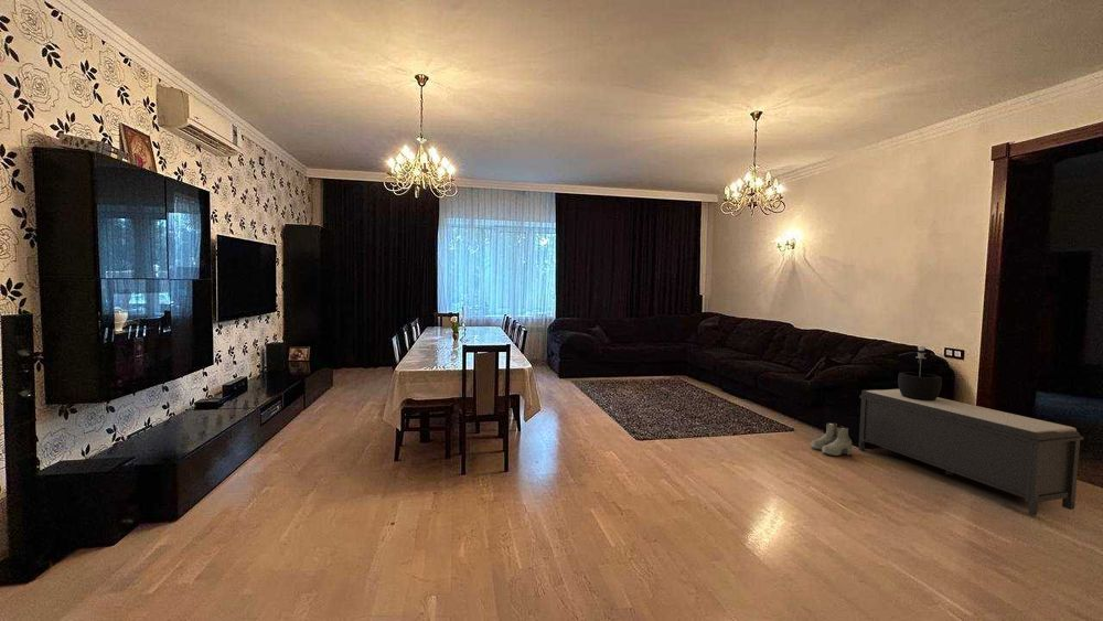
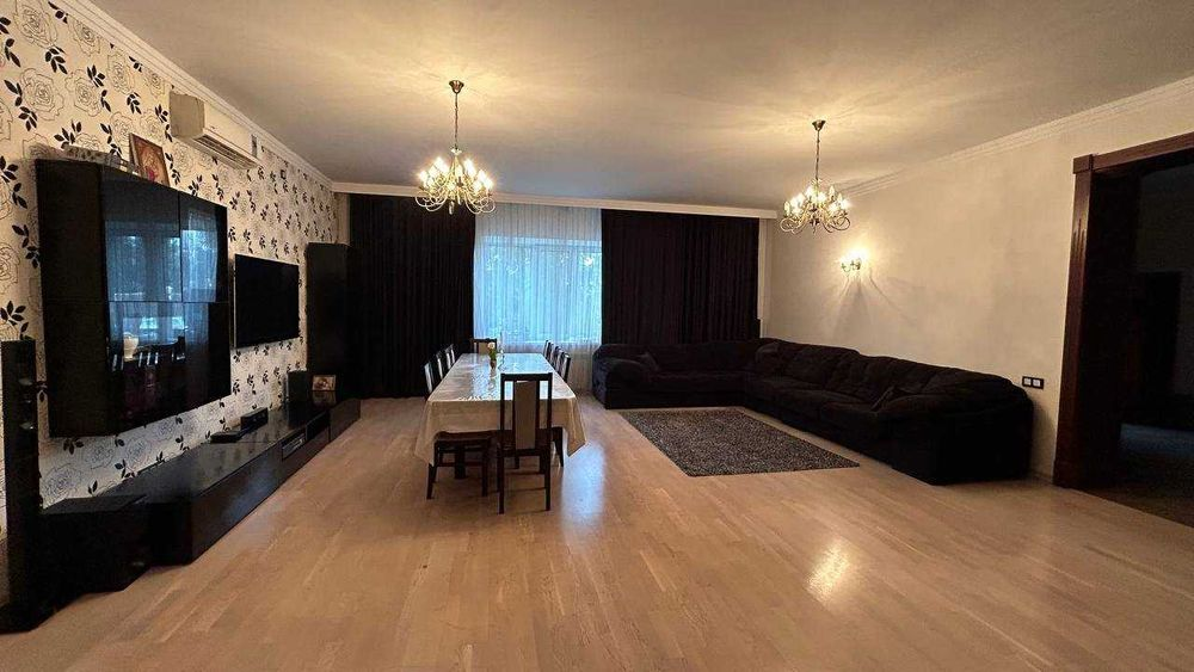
- boots [810,421,853,457]
- table lamp [897,345,951,400]
- bench [857,388,1084,517]
